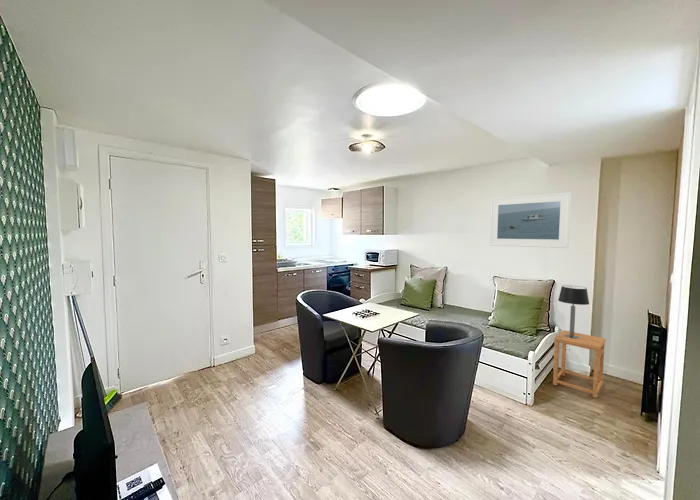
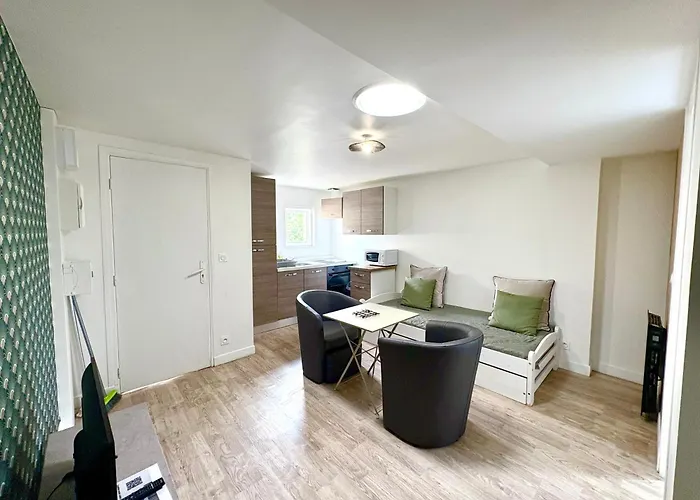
- table lamp [557,284,590,339]
- side table [552,329,607,399]
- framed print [489,191,572,249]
